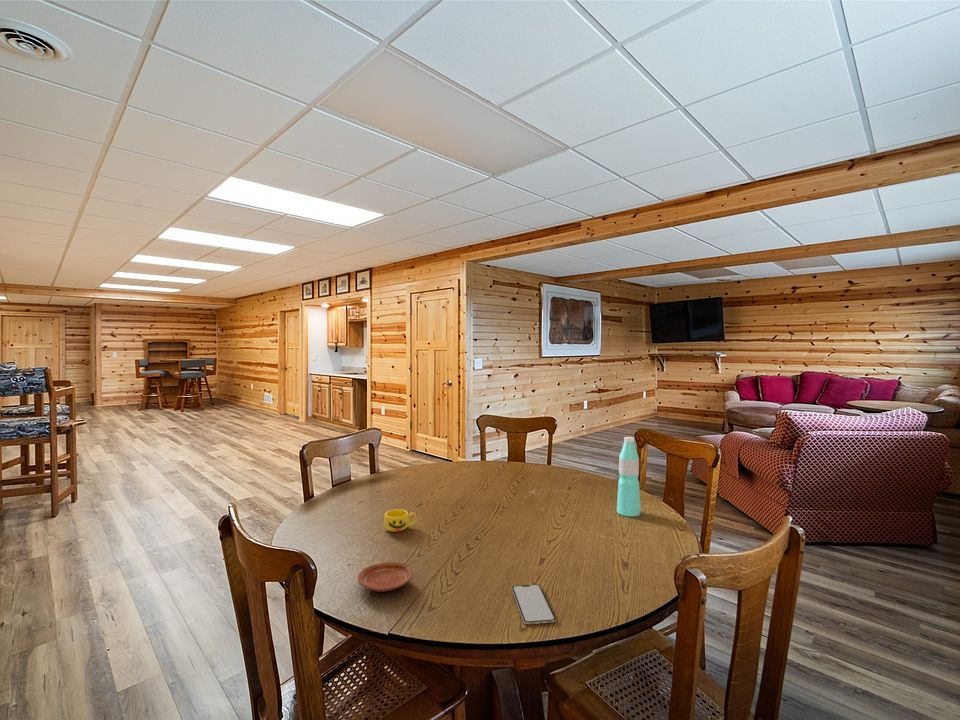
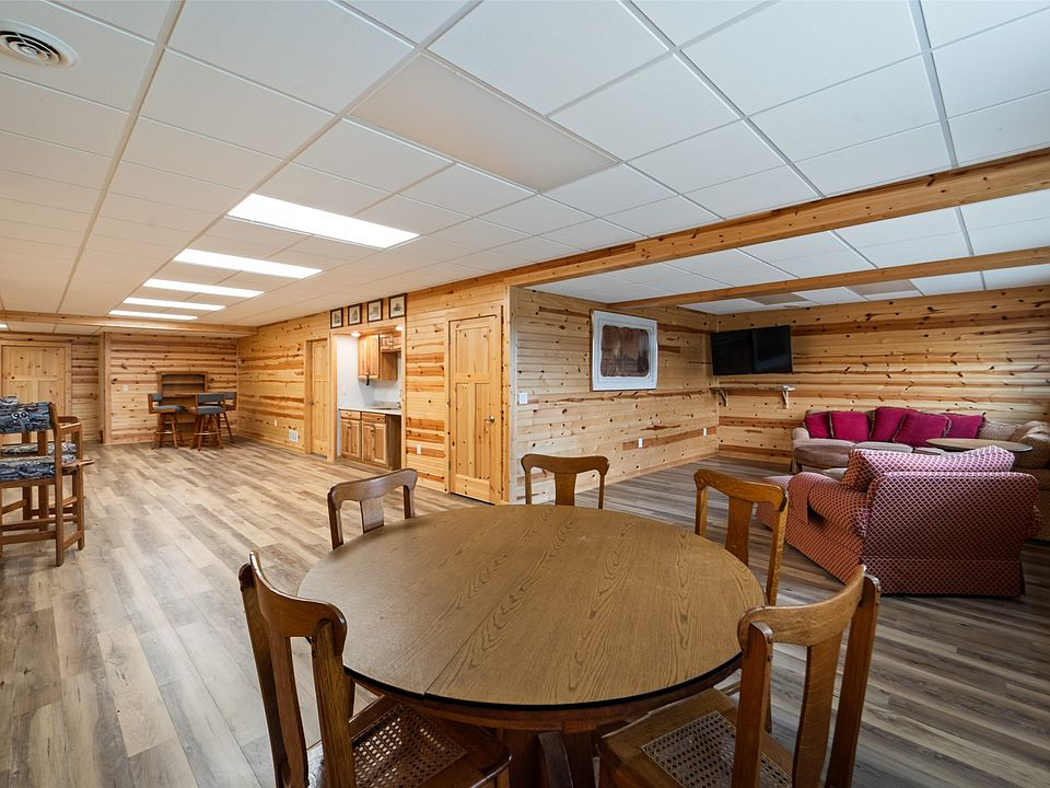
- water bottle [616,436,641,518]
- smartphone [511,583,557,625]
- plate [357,562,413,593]
- cup [383,508,418,533]
